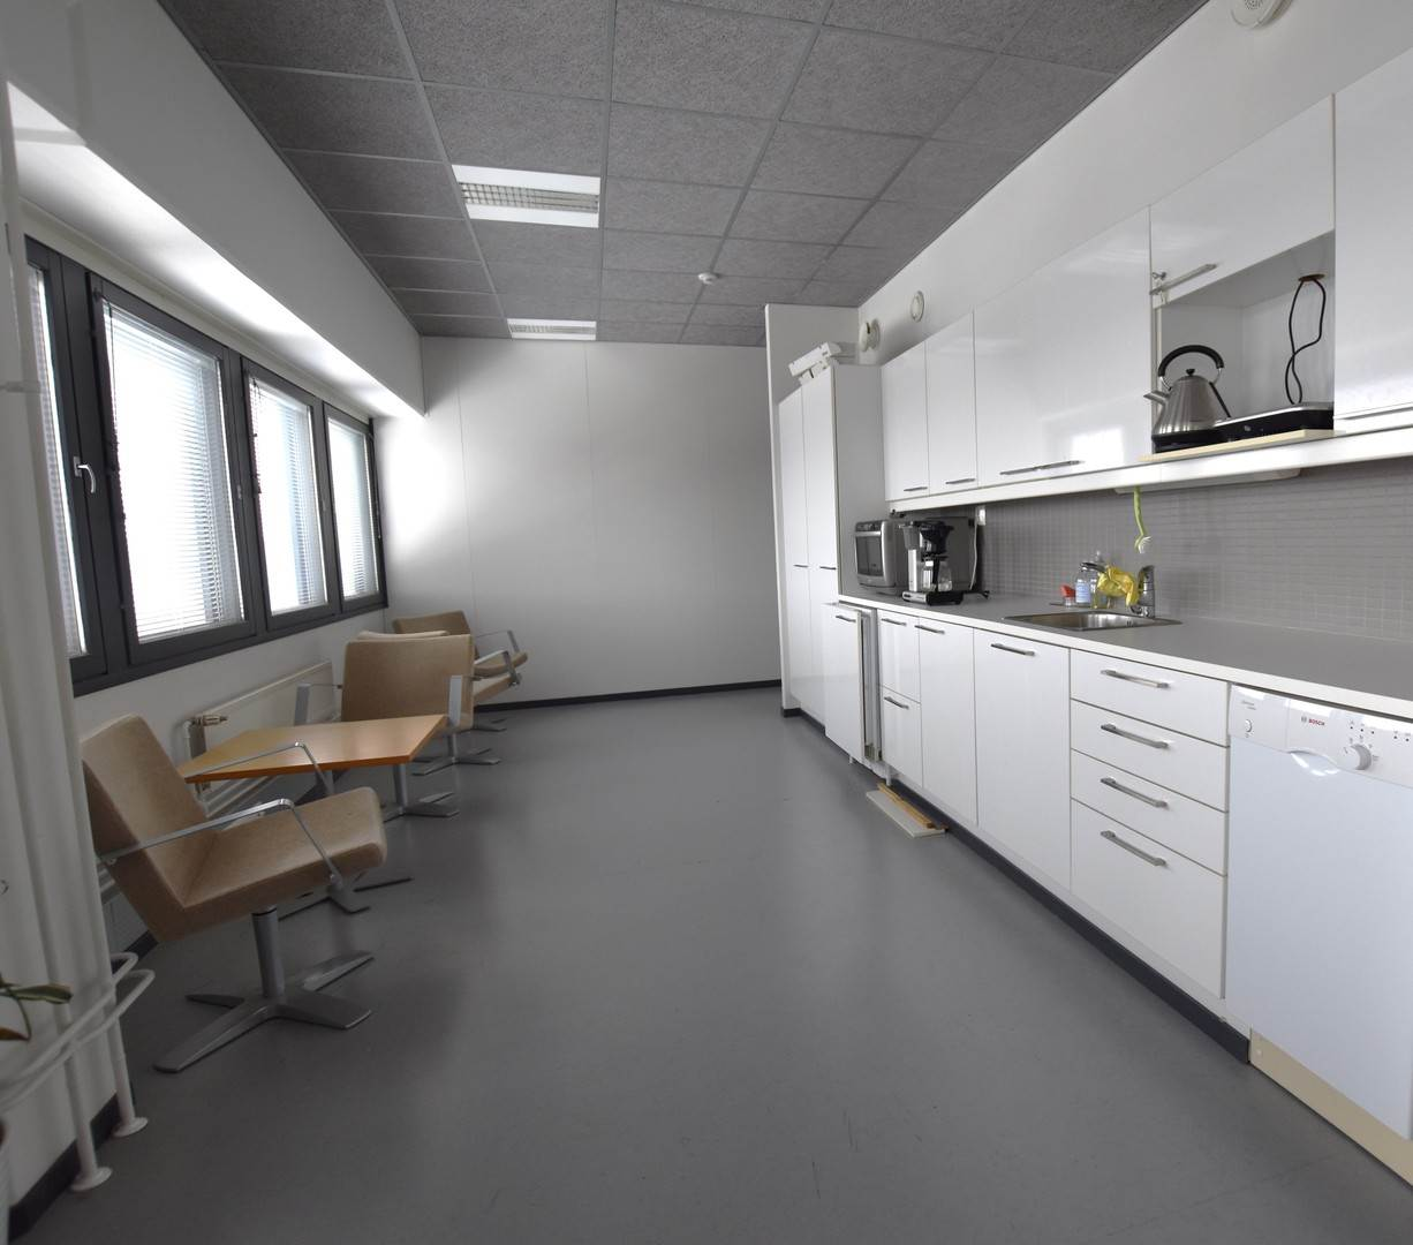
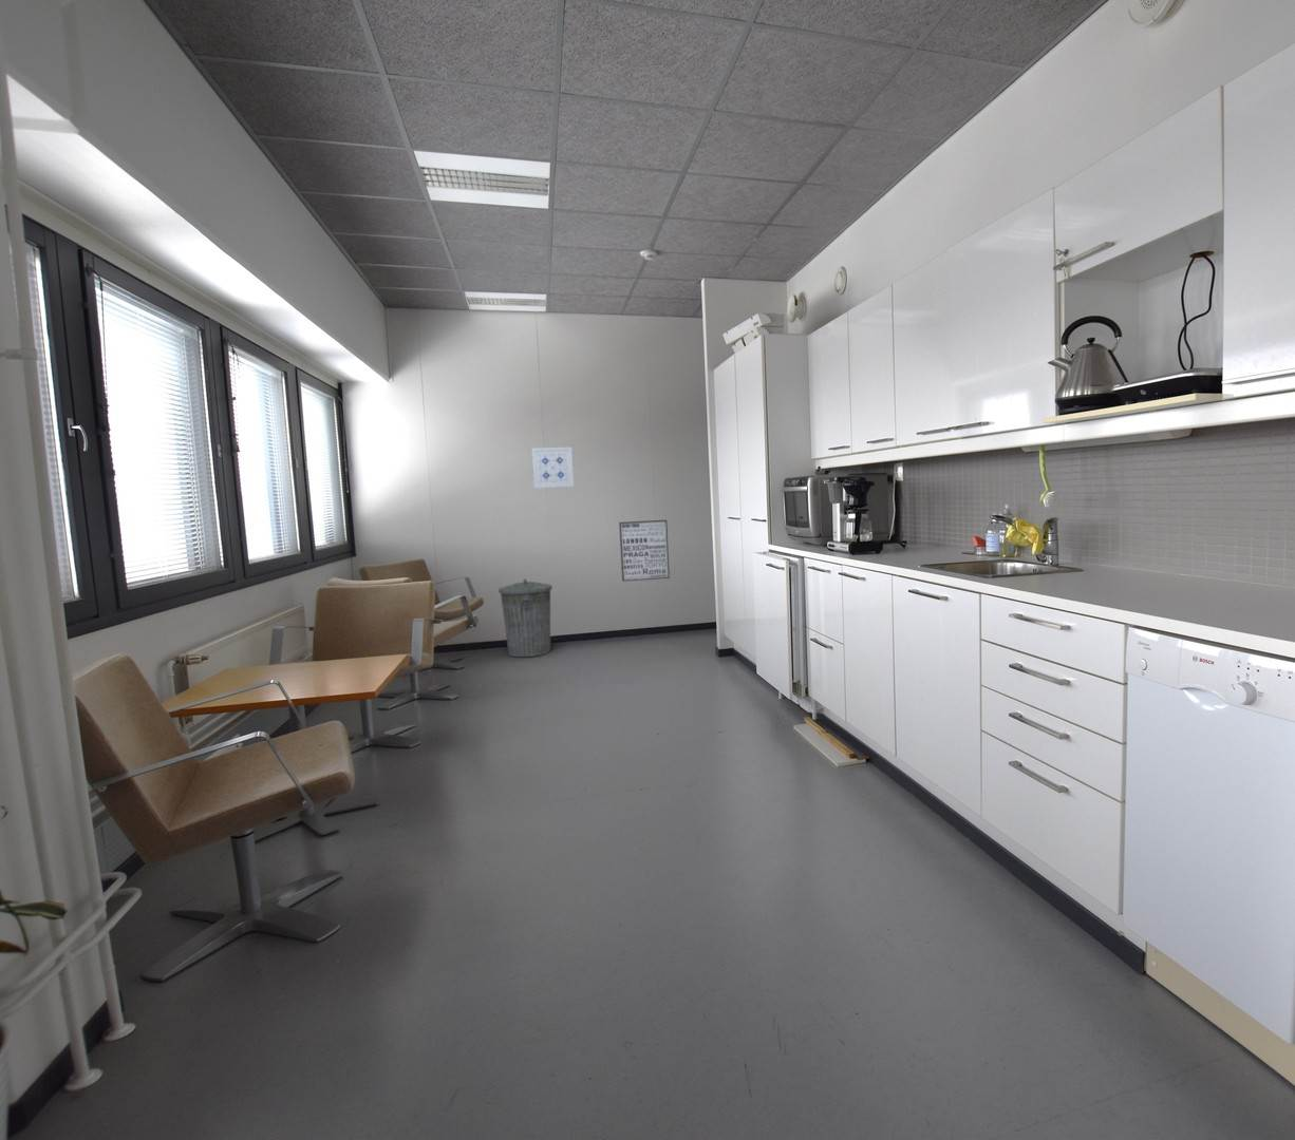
+ wall art [531,447,575,489]
+ trash can [498,578,554,658]
+ wall art [618,519,671,583]
